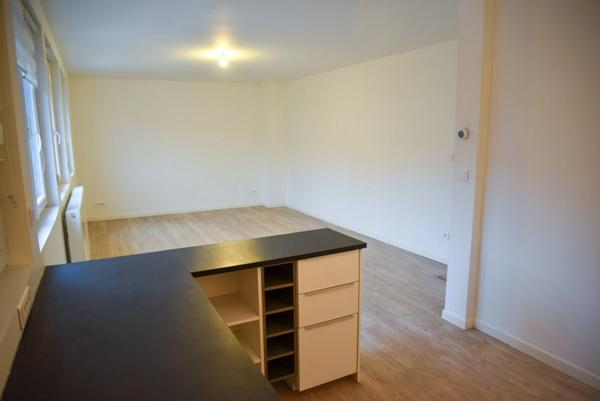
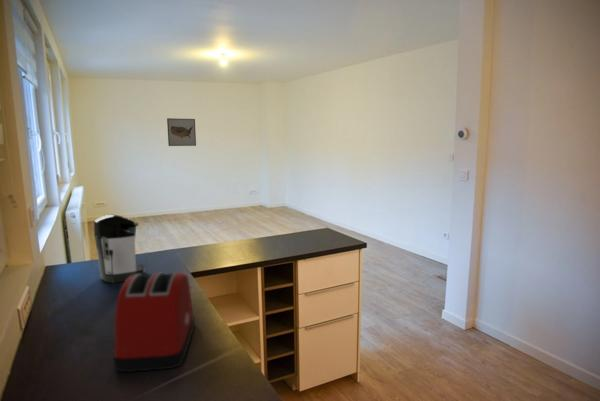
+ coffee maker [93,214,146,284]
+ wall art [166,117,197,147]
+ toaster [112,271,196,373]
